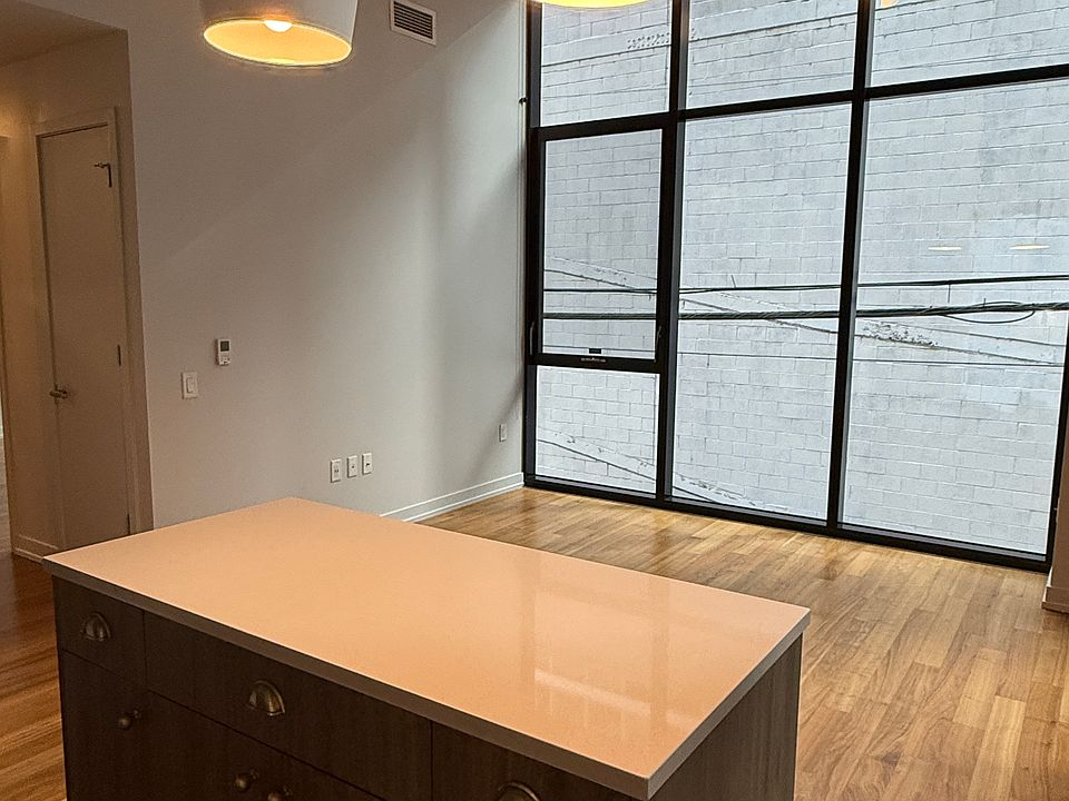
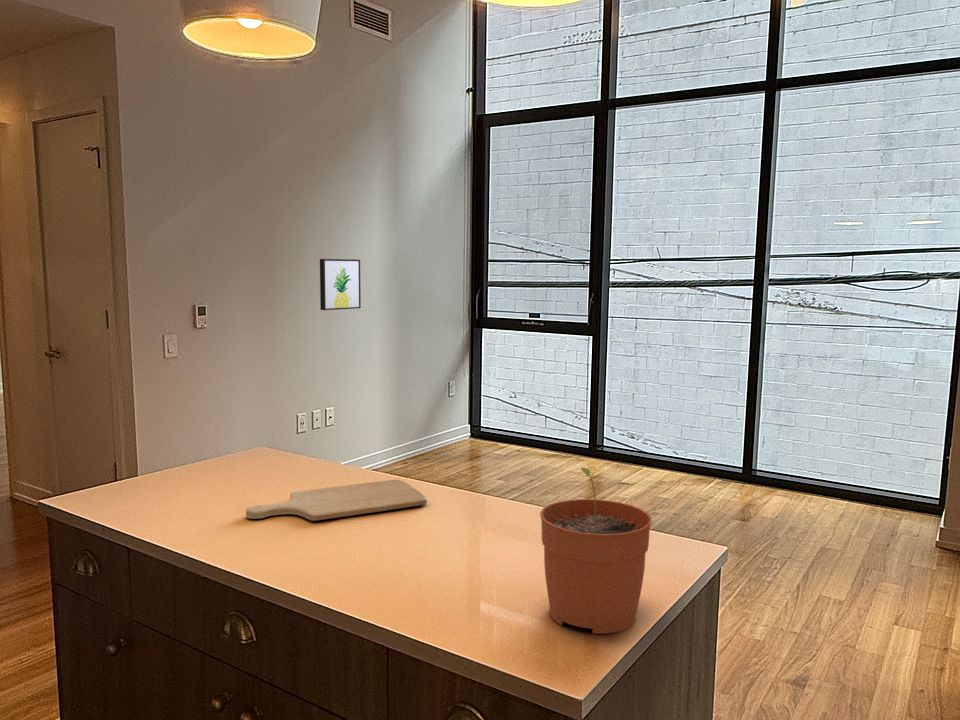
+ wall art [319,258,362,311]
+ plant pot [539,467,653,635]
+ chopping board [245,479,428,521]
